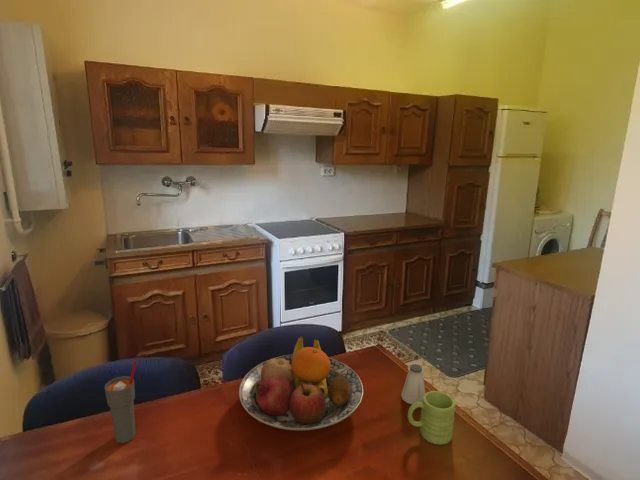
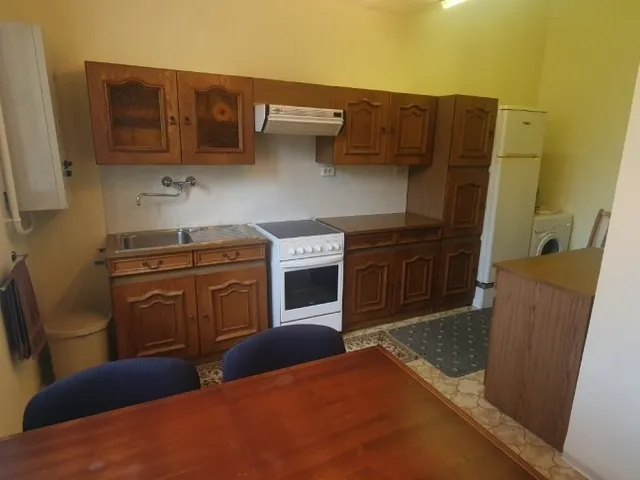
- mug [407,390,456,446]
- cup [103,359,137,444]
- fruit bowl [238,335,364,431]
- saltshaker [400,363,426,405]
